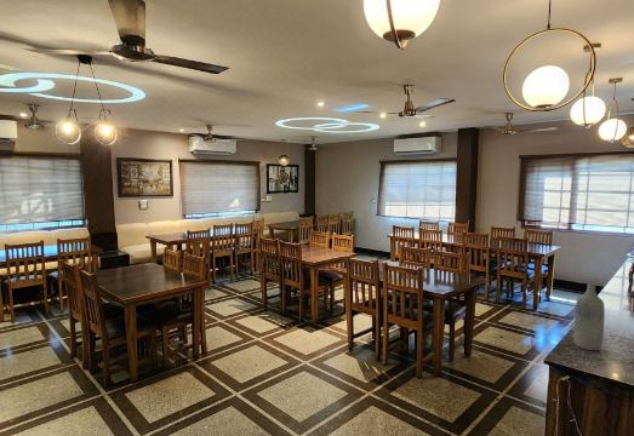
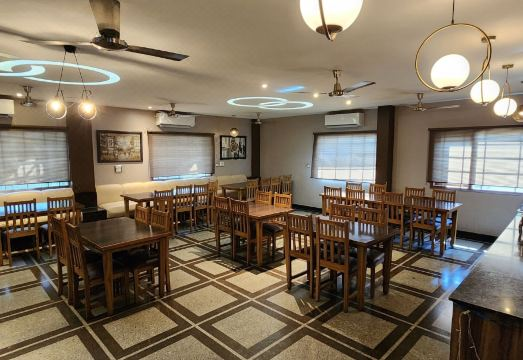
- bottle [572,282,606,351]
